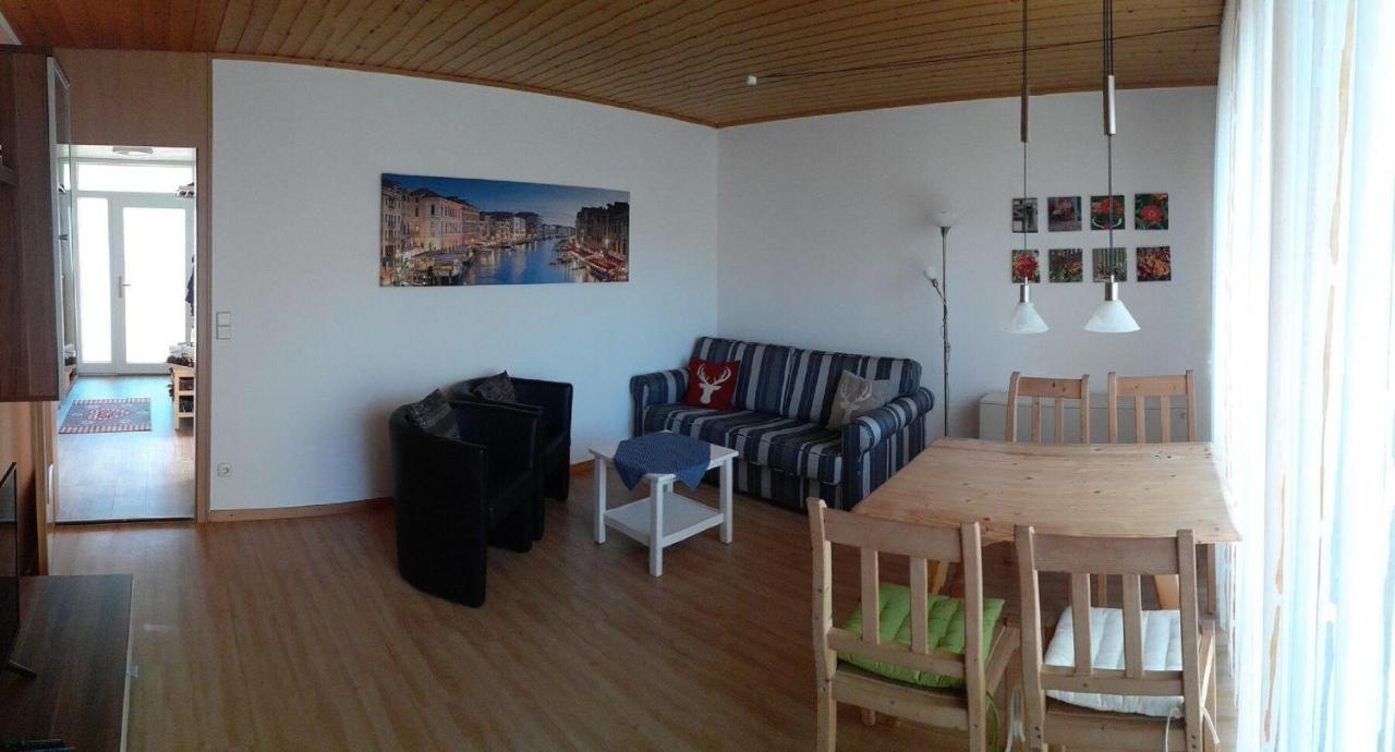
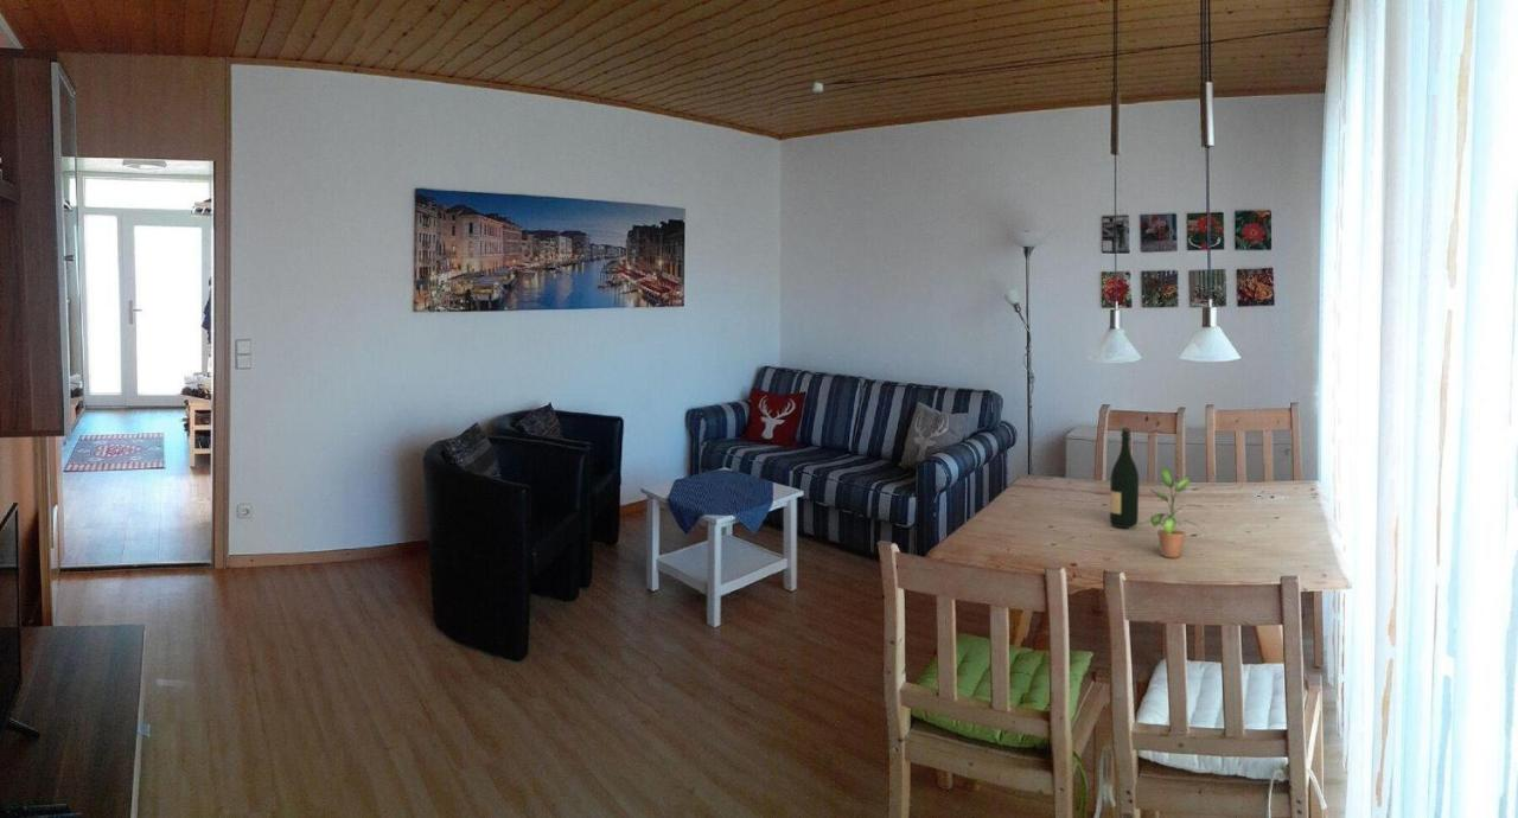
+ wine bottle [1109,426,1140,529]
+ potted plant [1125,466,1211,558]
